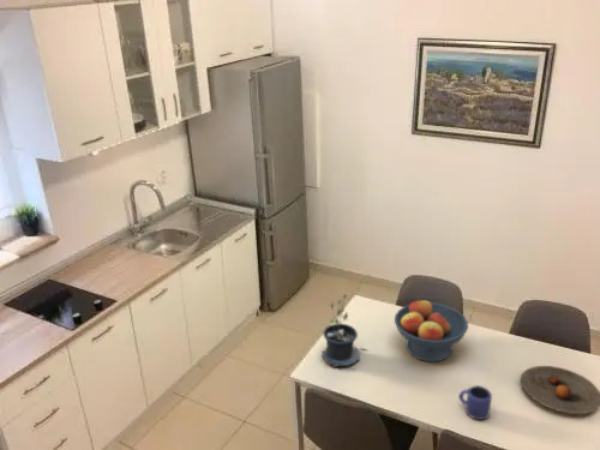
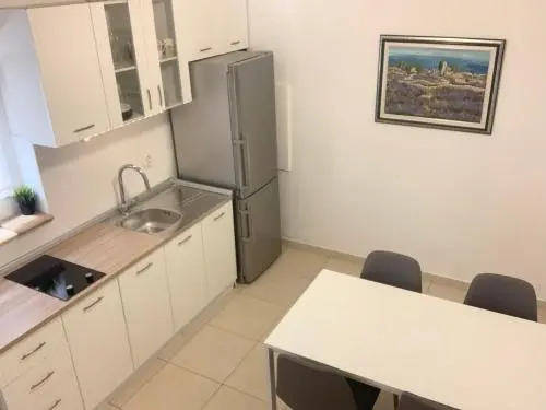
- potted plant [320,293,368,368]
- plate [520,365,600,415]
- fruit bowl [394,299,469,362]
- mug [458,385,493,421]
